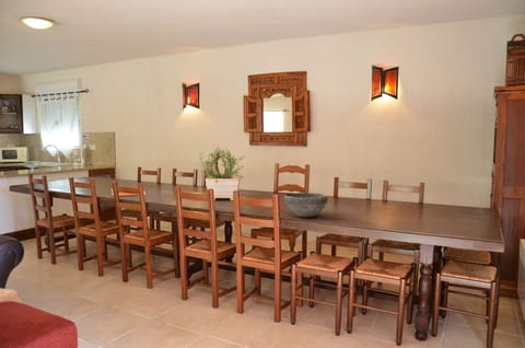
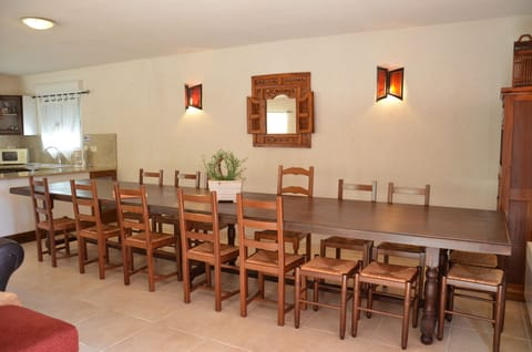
- bowl [283,192,329,218]
